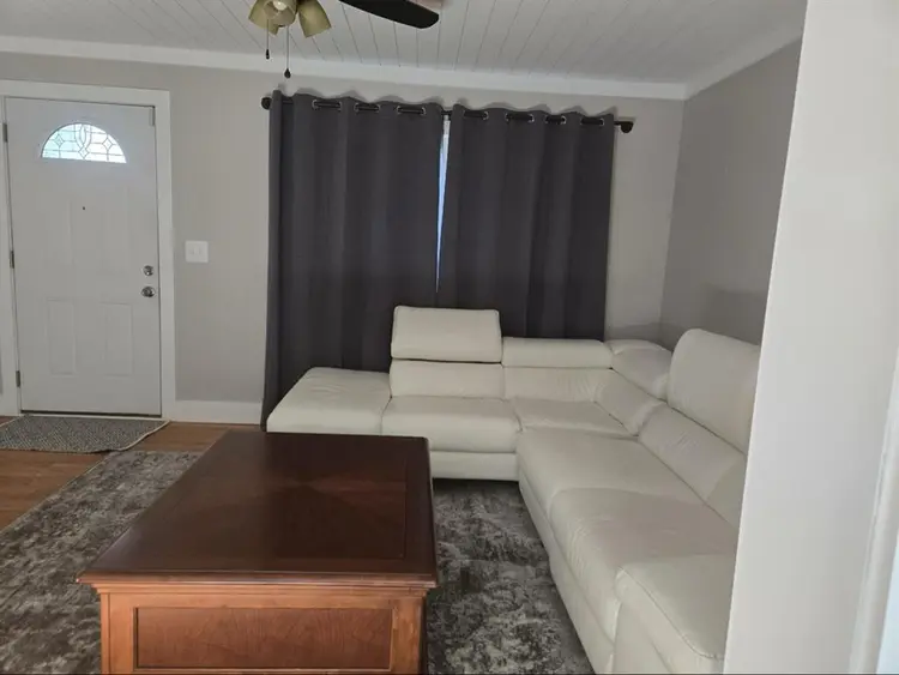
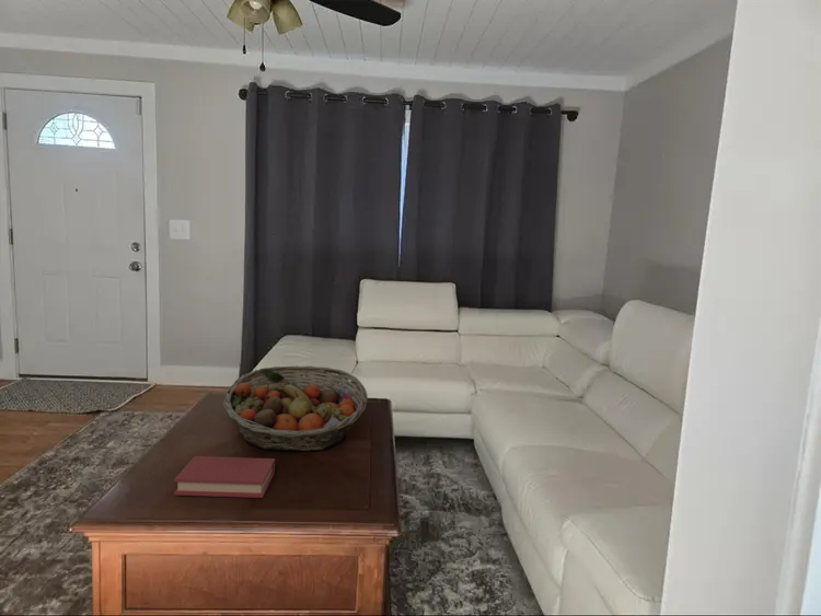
+ book [173,455,276,499]
+ fruit basket [222,364,369,452]
